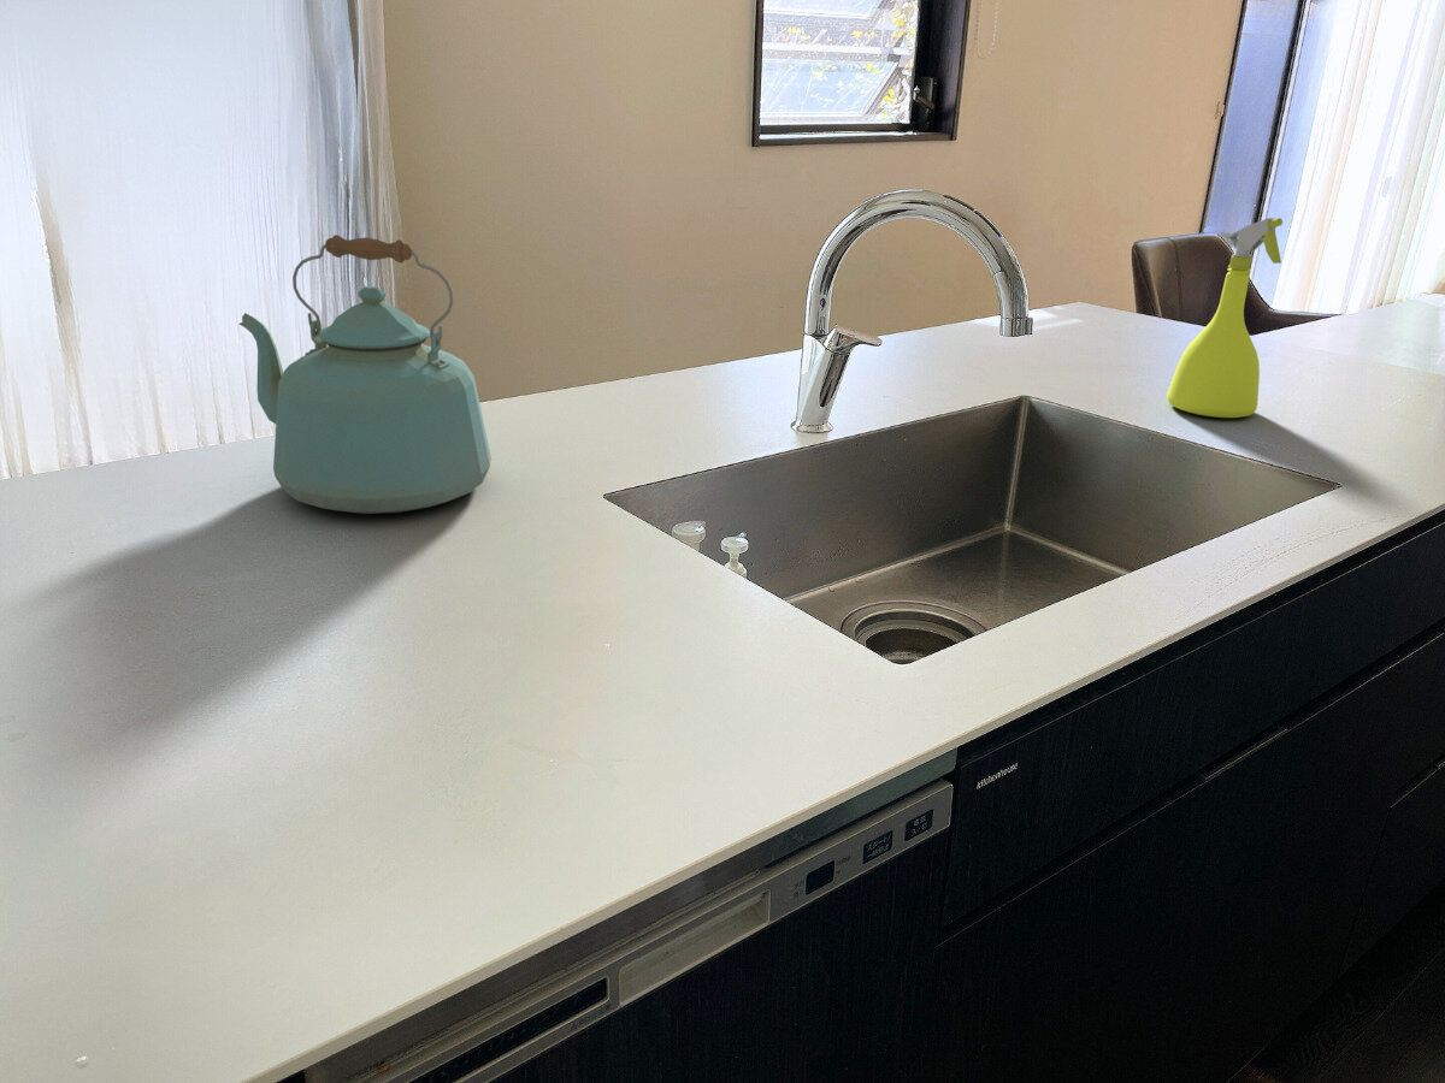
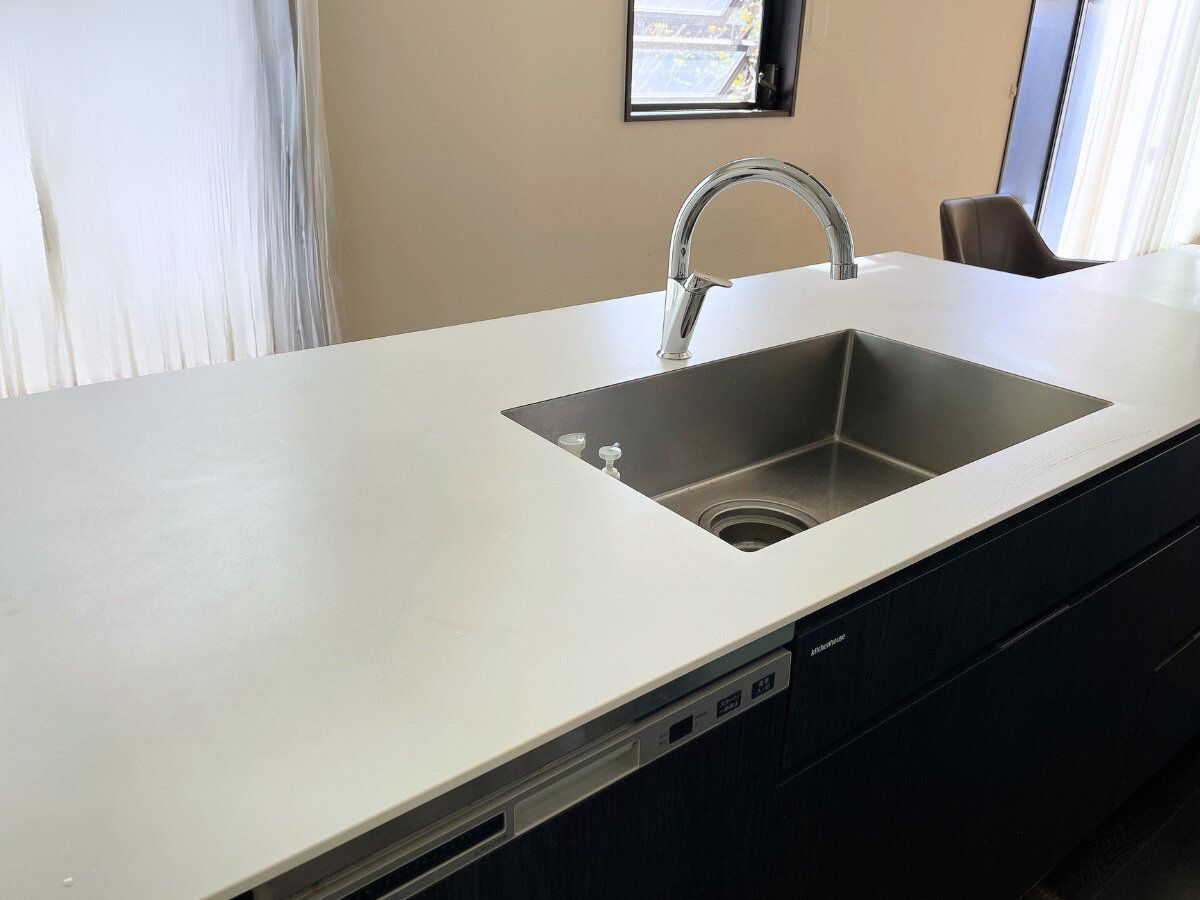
- kettle [237,233,493,515]
- spray bottle [1166,217,1284,419]
